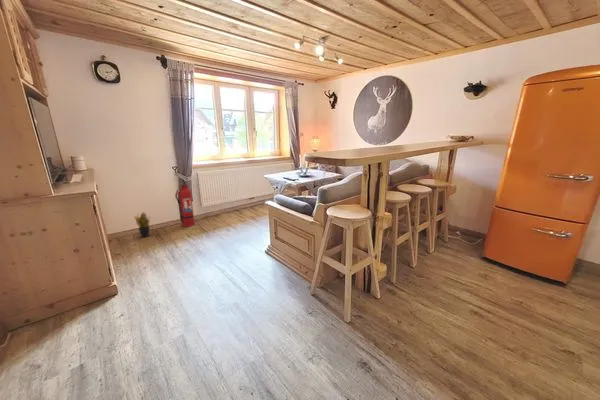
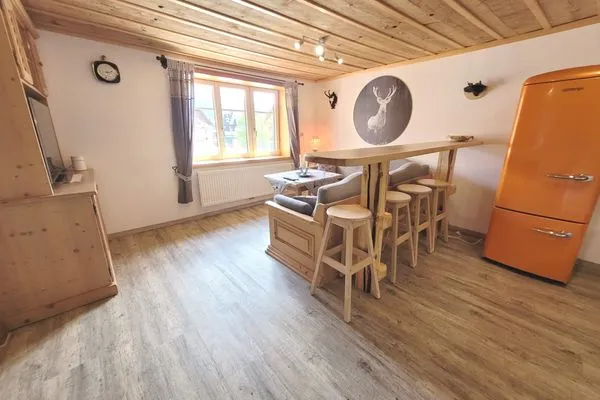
- potted plant [133,211,151,238]
- fire extinguisher [174,183,196,228]
